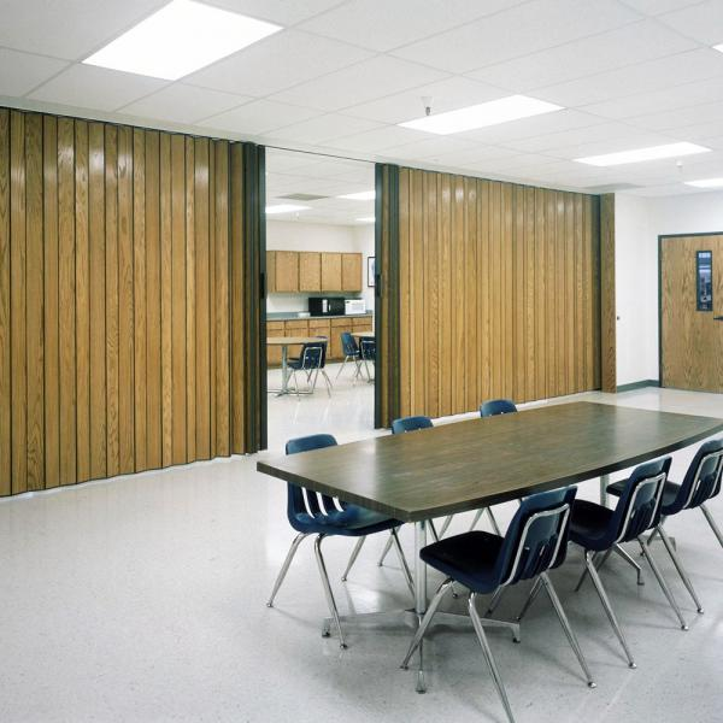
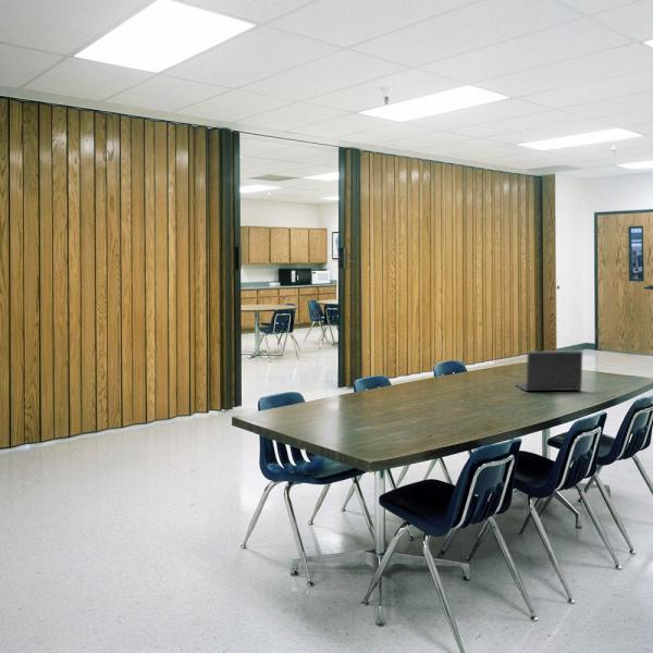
+ laptop [515,349,583,392]
